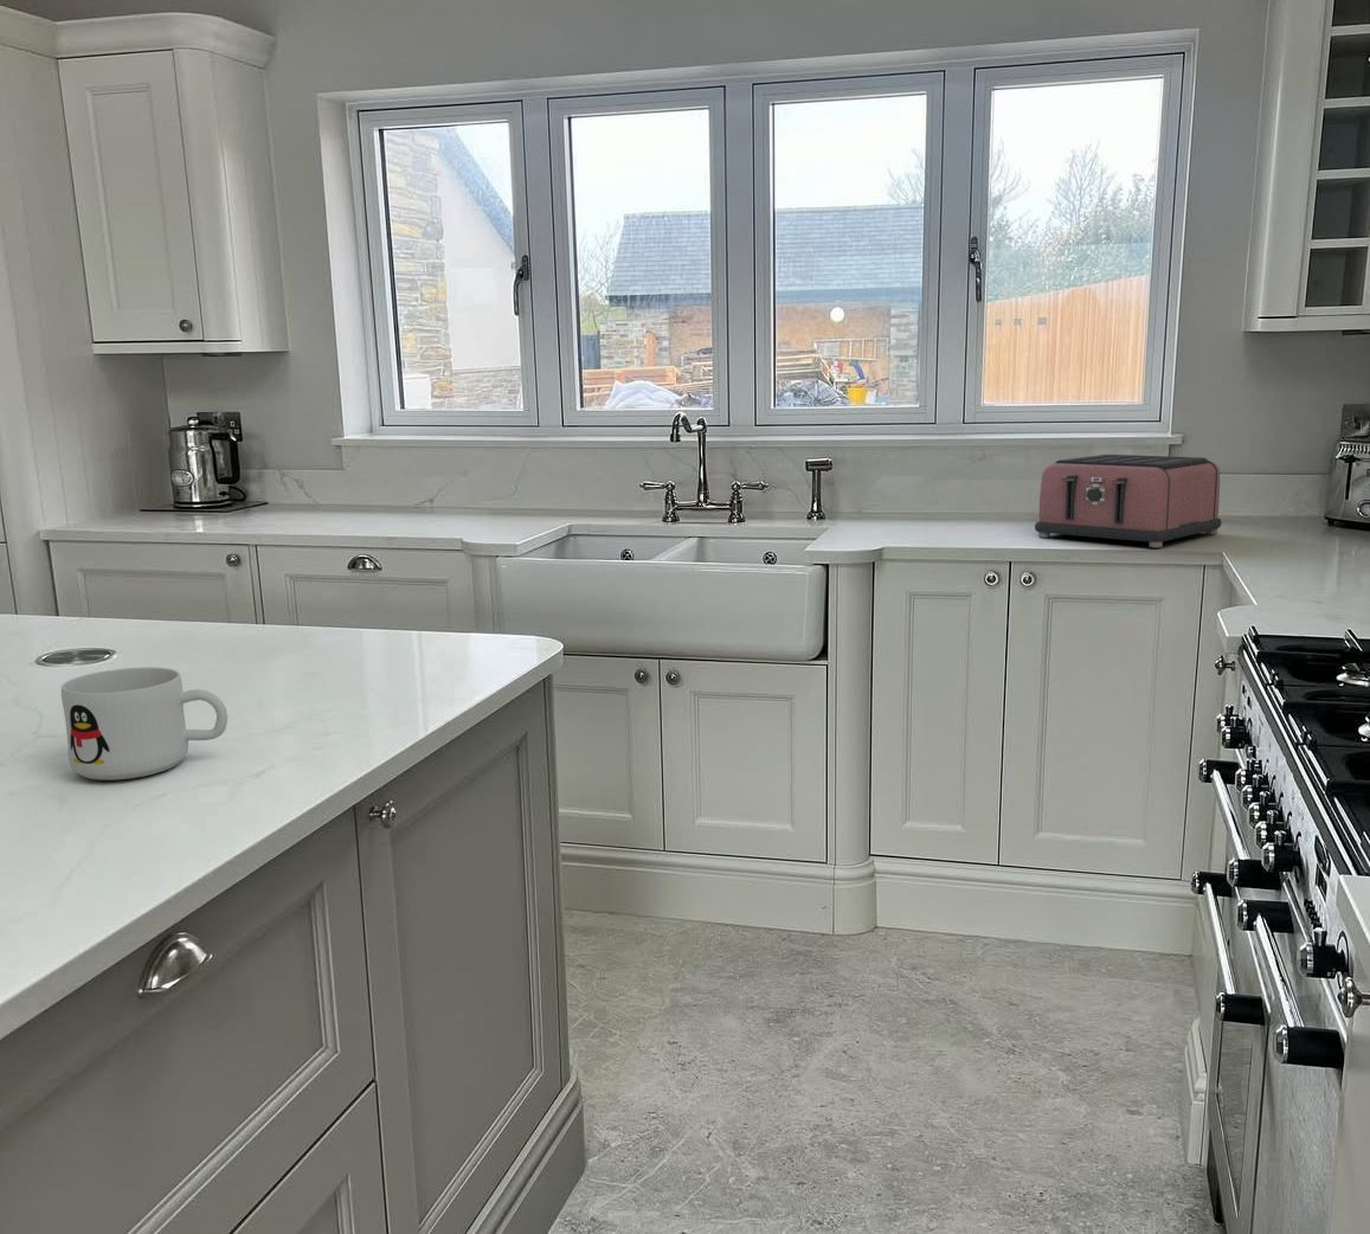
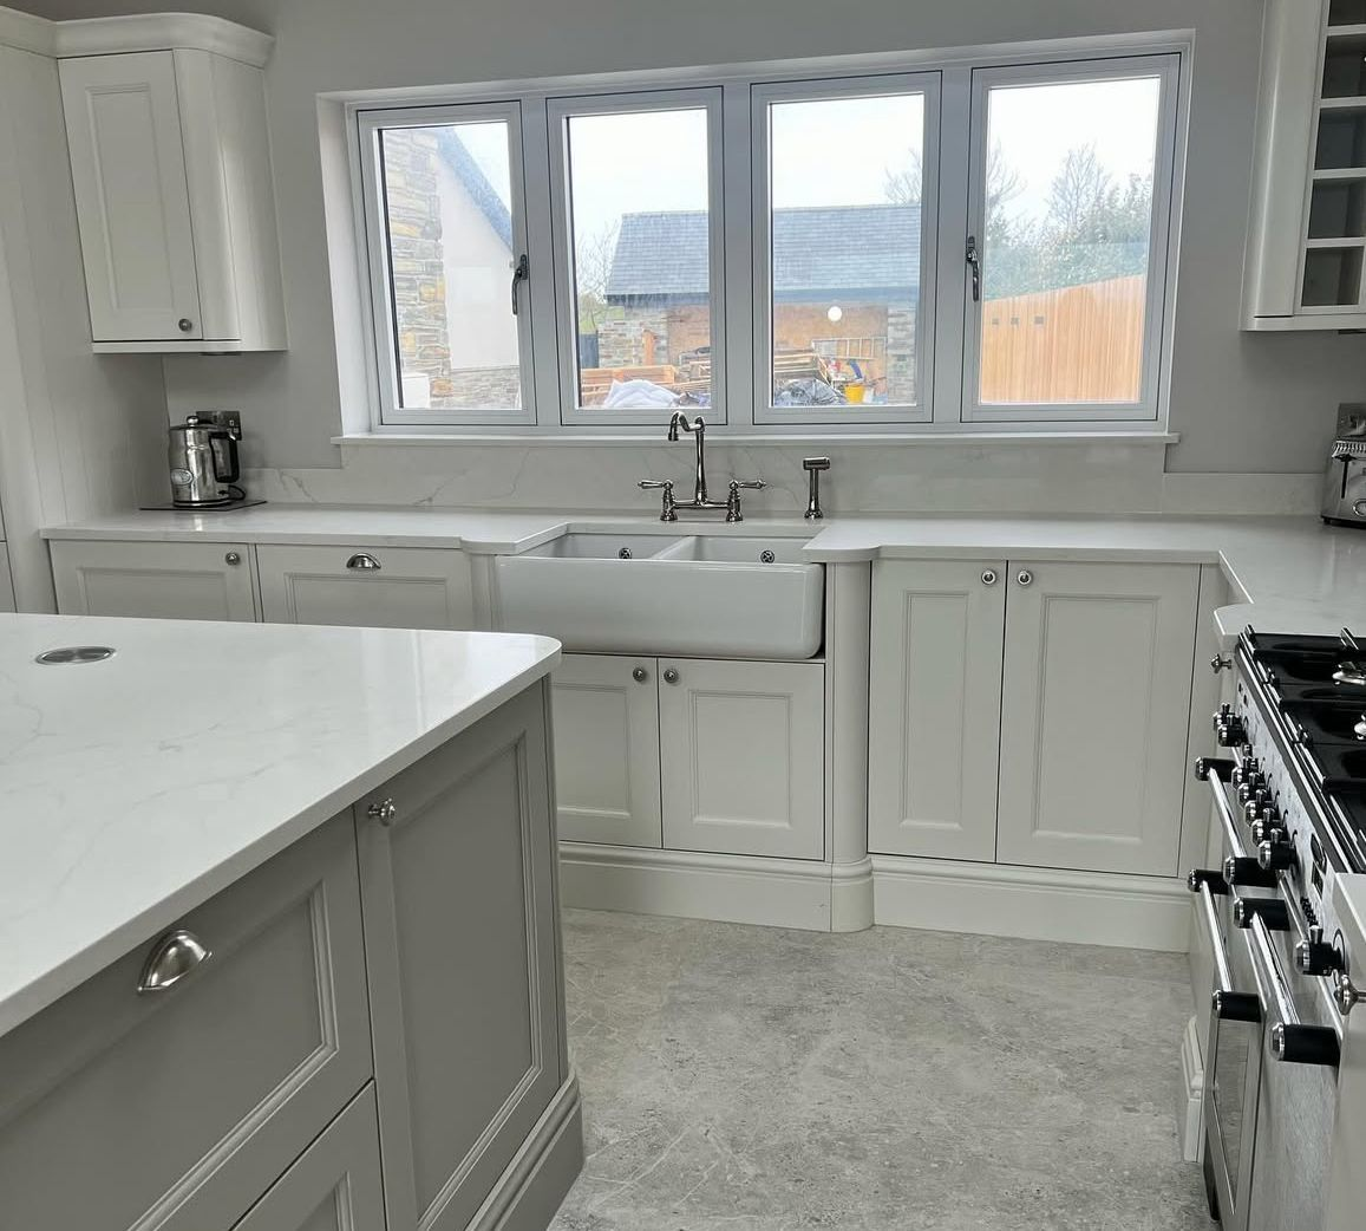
- mug [61,666,229,781]
- toaster [1034,454,1222,548]
